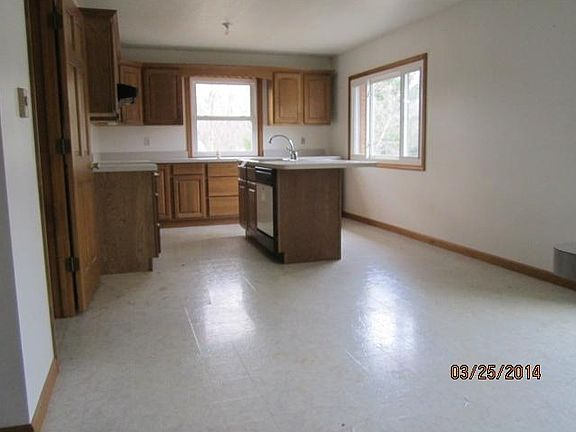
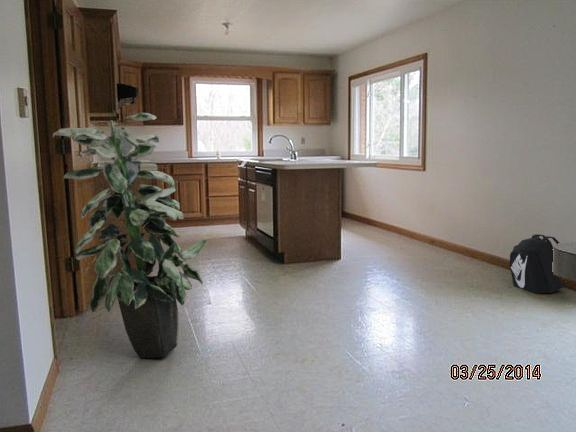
+ backpack [509,233,568,295]
+ indoor plant [52,112,208,359]
